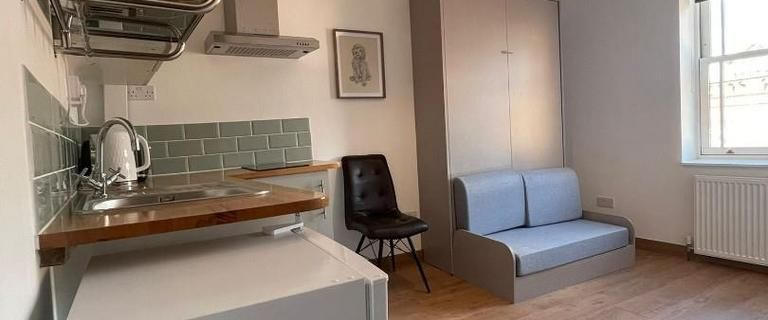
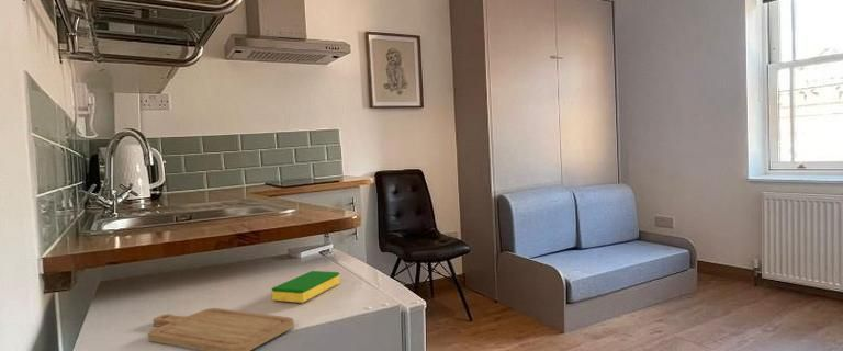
+ dish sponge [271,270,341,304]
+ chopping board [147,307,295,351]
